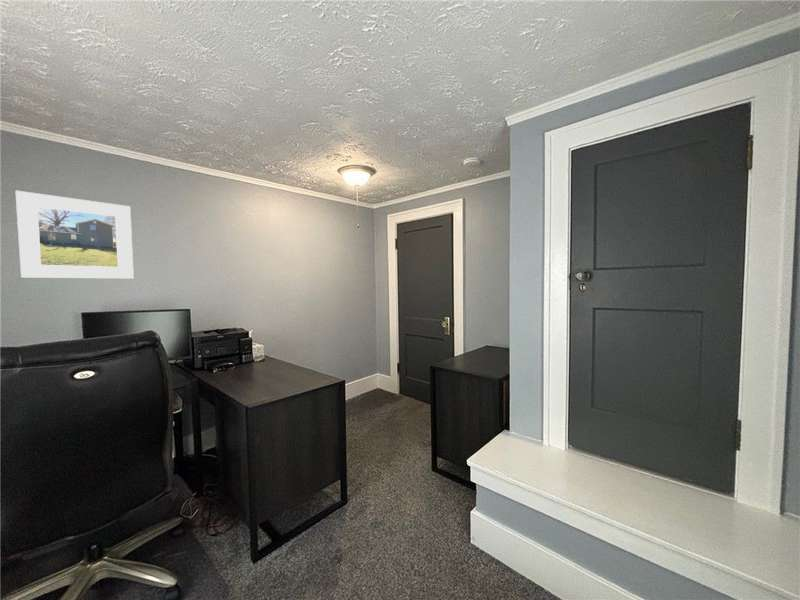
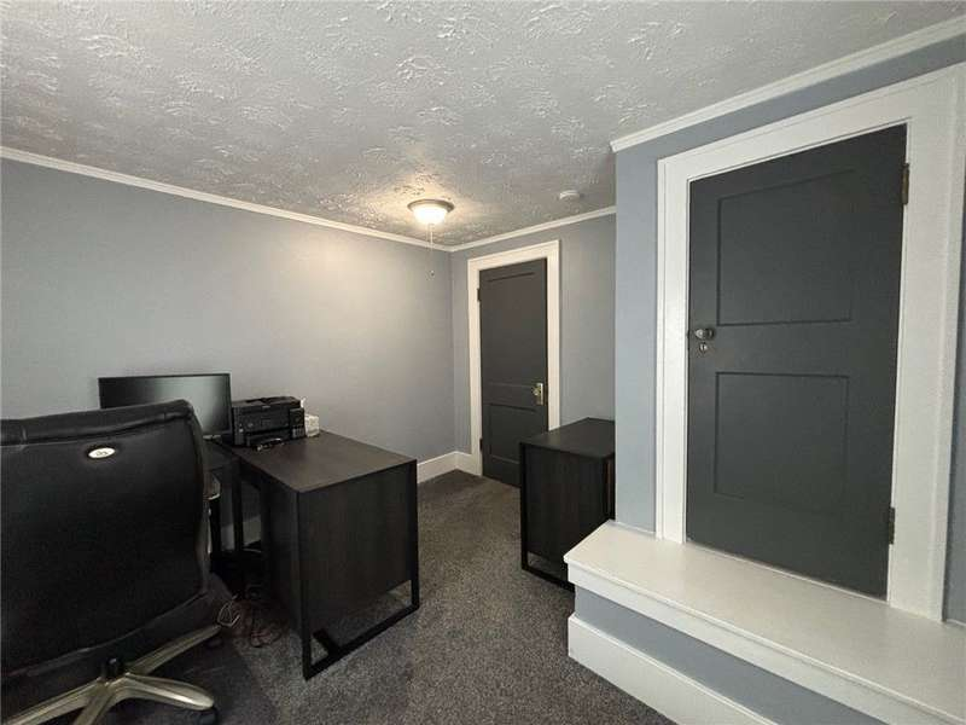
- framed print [14,190,135,280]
